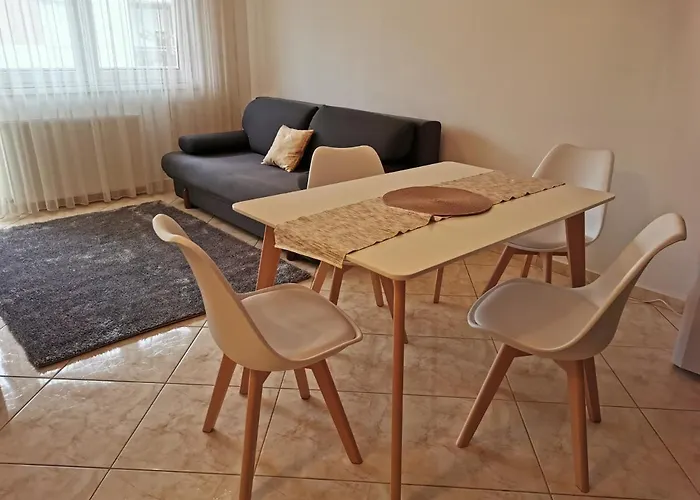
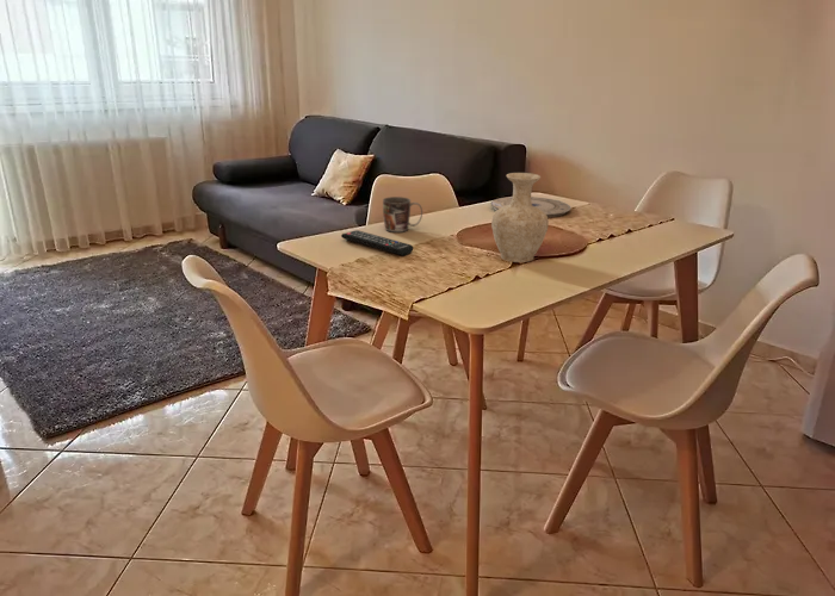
+ remote control [340,229,414,256]
+ plate [490,195,573,218]
+ vase [490,172,550,263]
+ mug [382,195,423,234]
